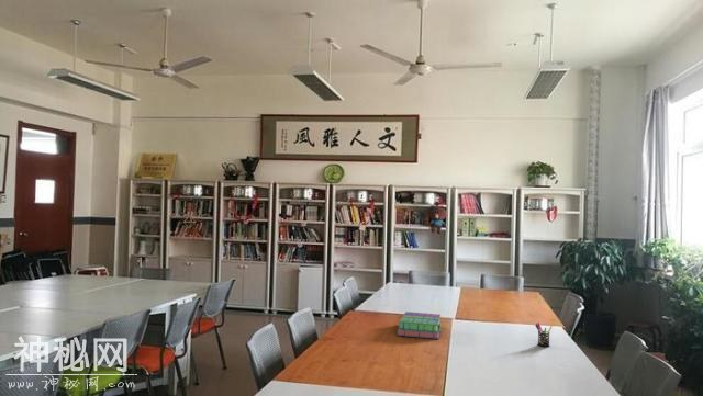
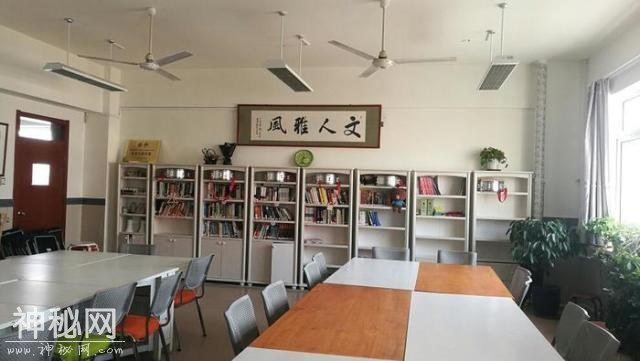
- books [397,310,443,340]
- pen holder [534,321,554,348]
